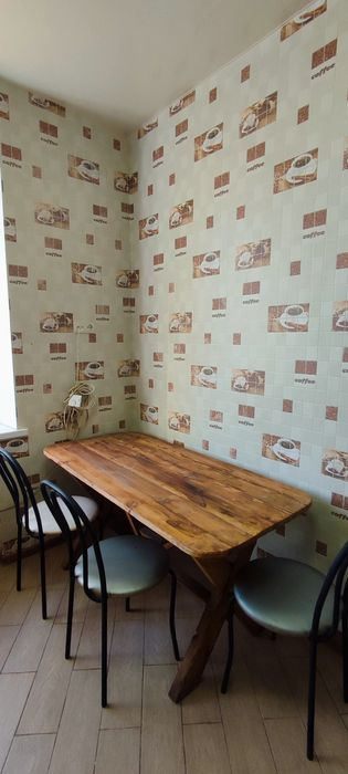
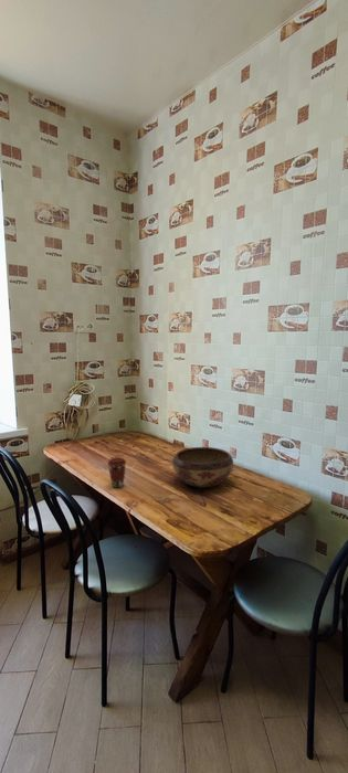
+ coffee cup [106,456,127,489]
+ decorative bowl [171,446,234,489]
